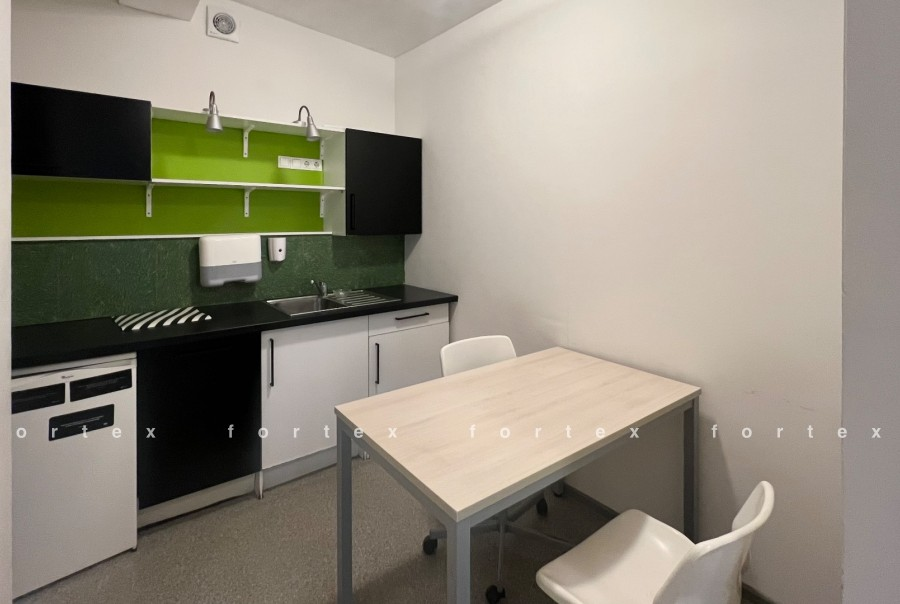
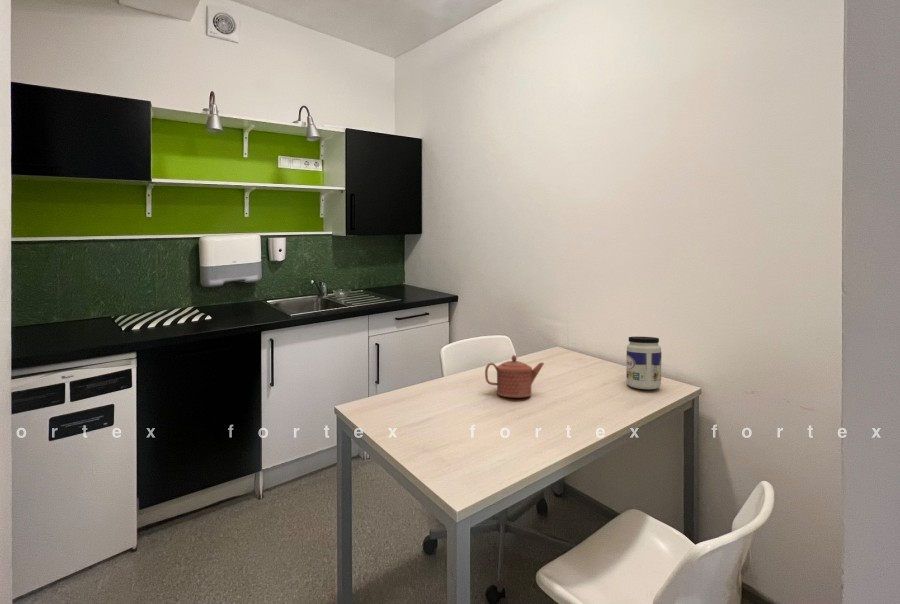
+ teapot [484,354,545,398]
+ jar [625,336,662,390]
